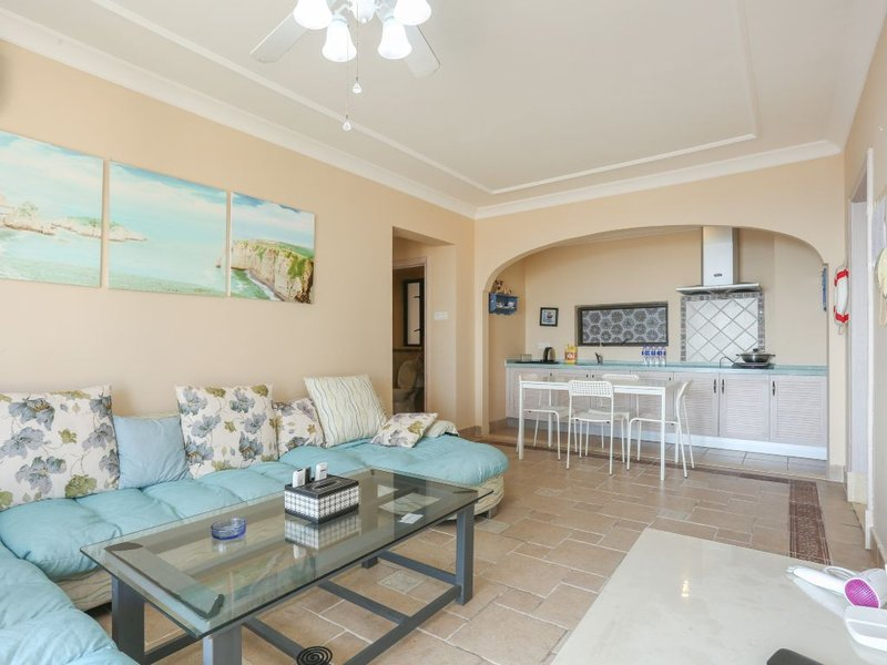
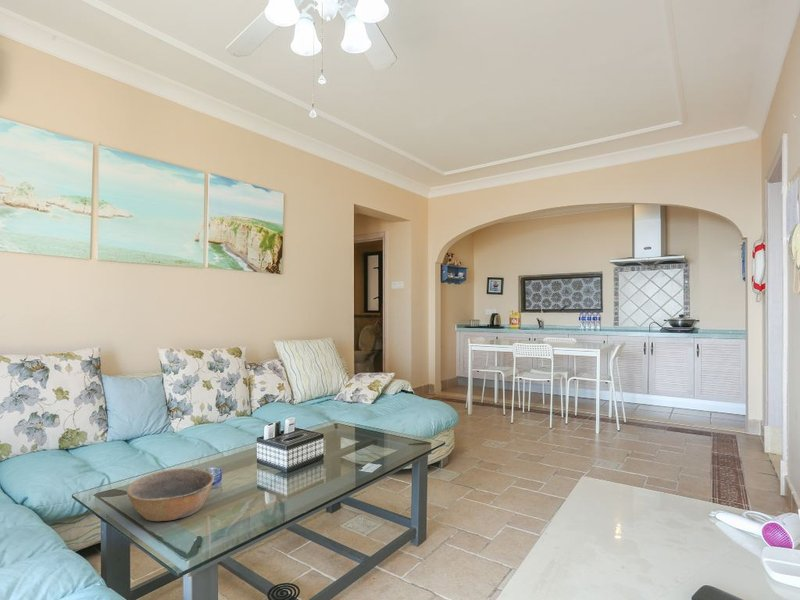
+ bowl [126,468,215,522]
